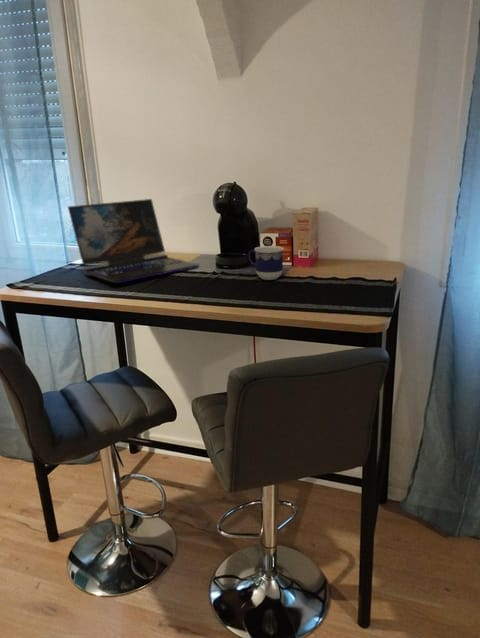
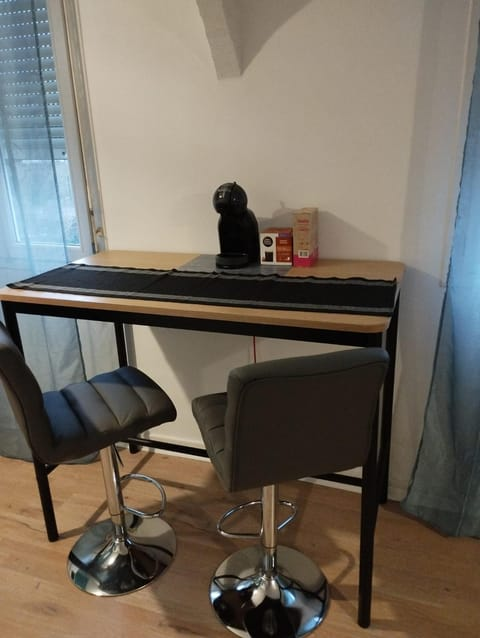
- cup [247,245,285,281]
- laptop [67,198,200,284]
